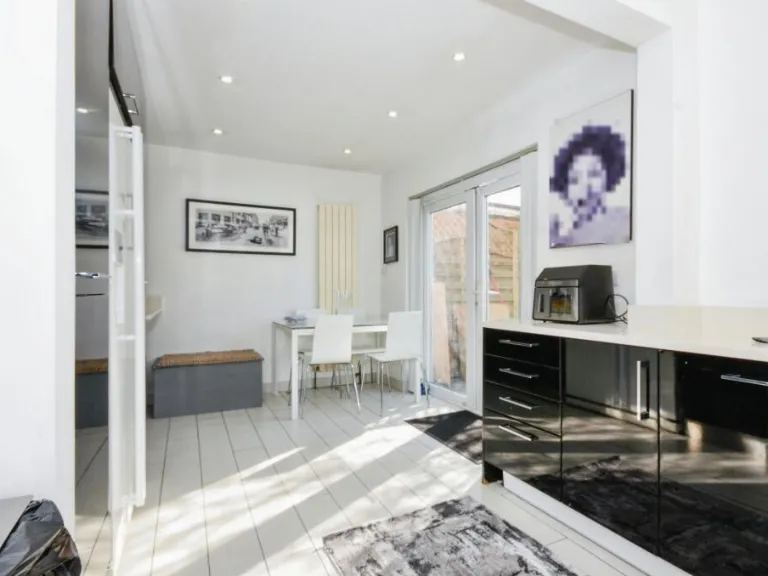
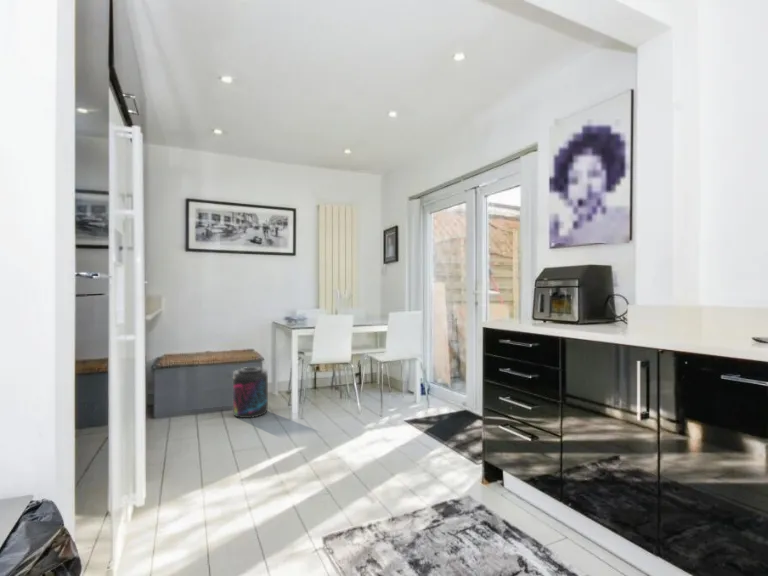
+ supplement container [232,366,269,419]
